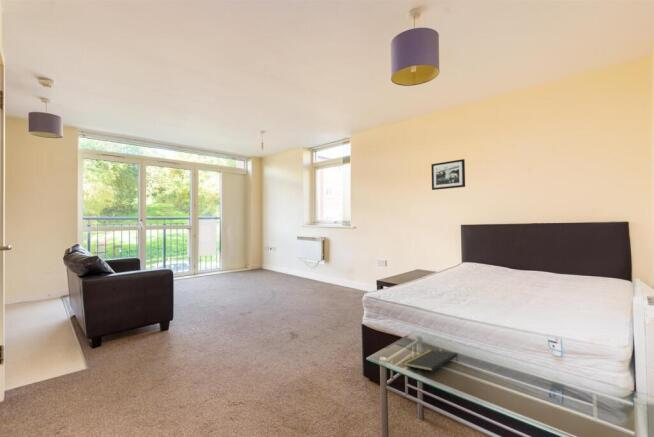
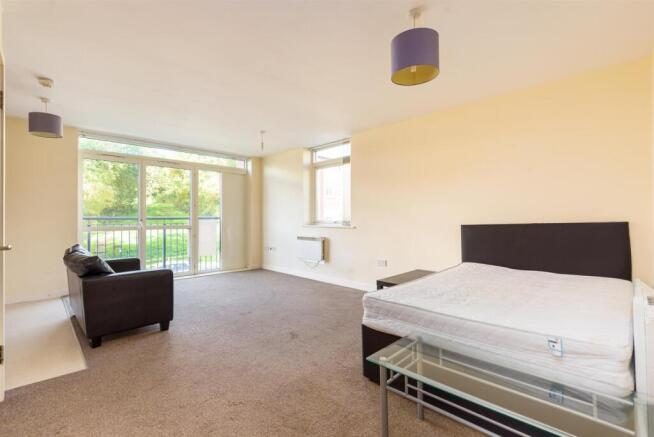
- notepad [402,349,459,372]
- picture frame [430,158,466,191]
